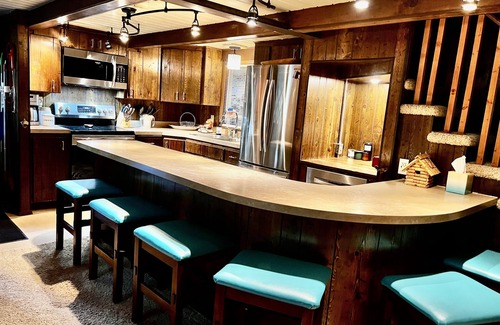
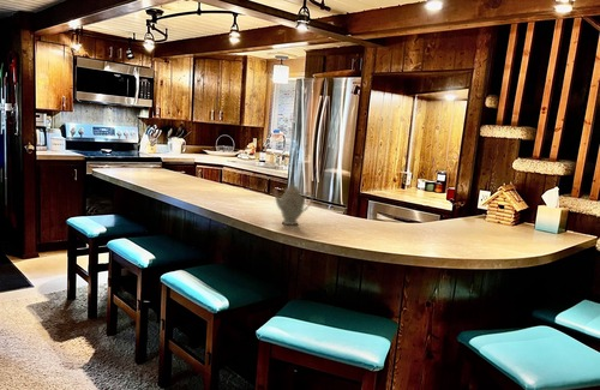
+ chinaware [271,179,314,227]
